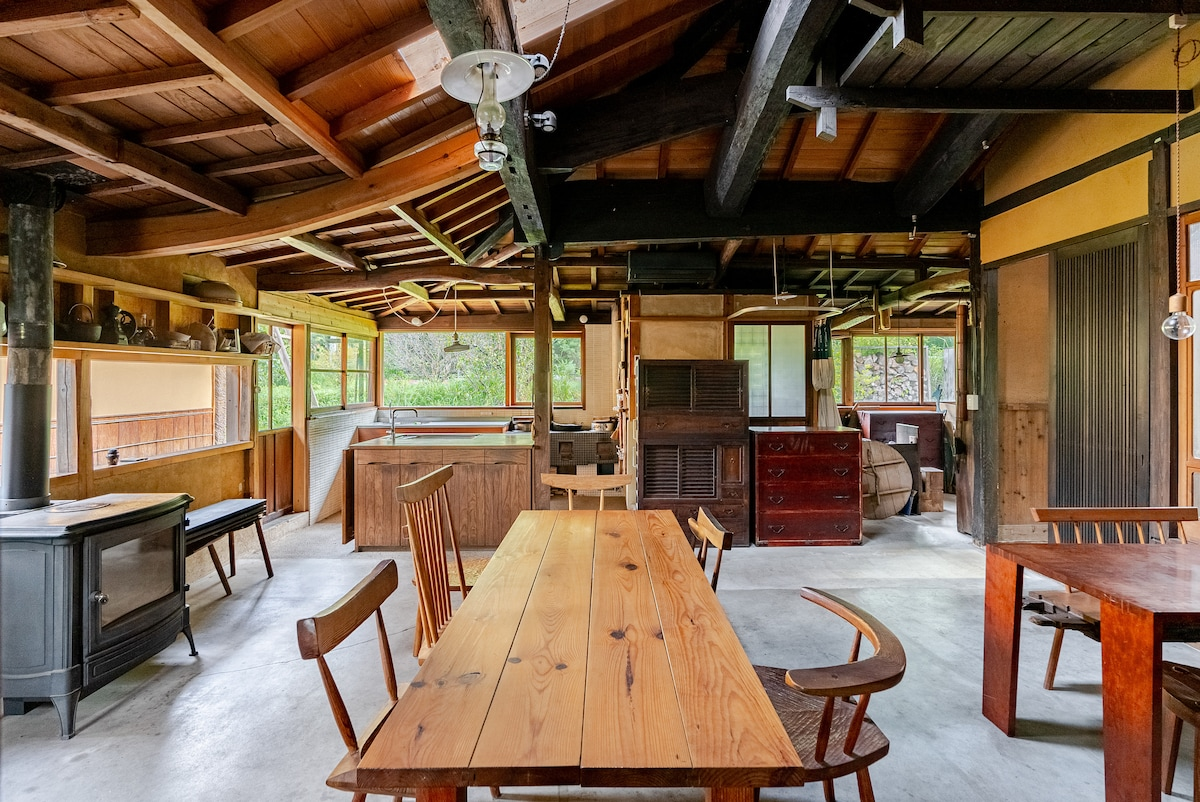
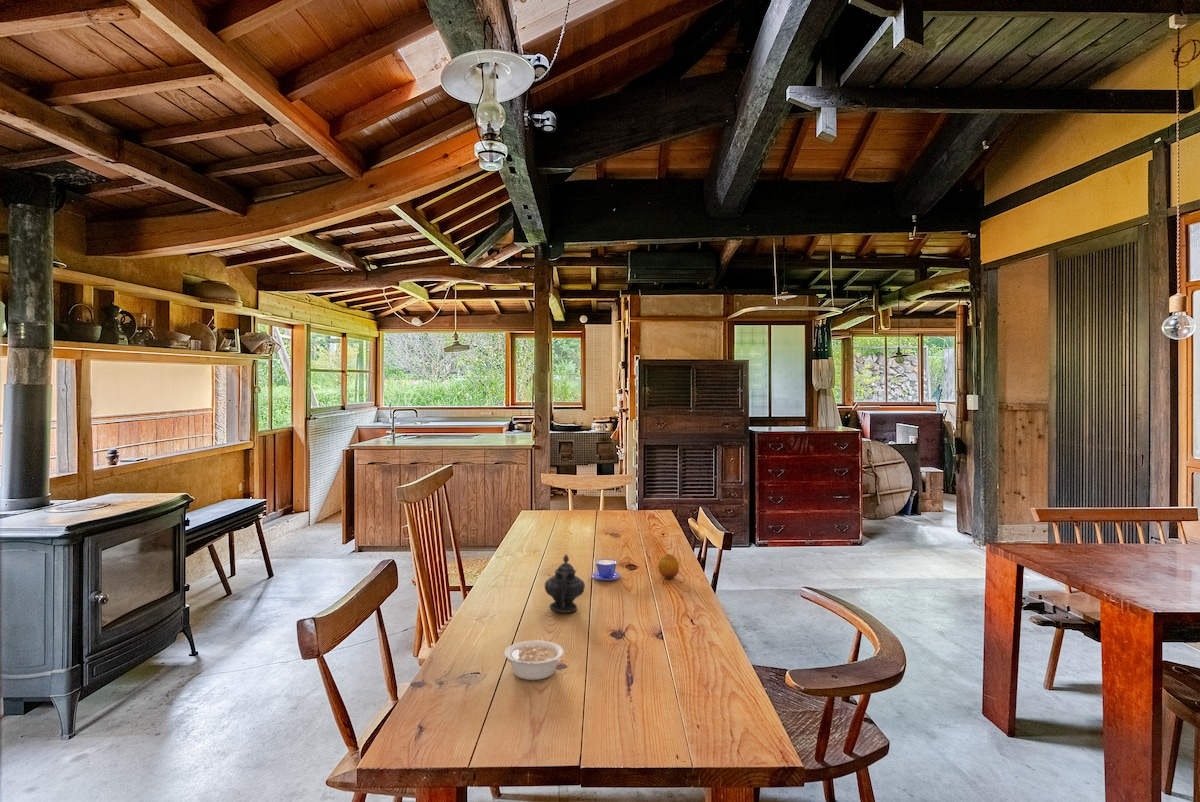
+ legume [504,640,565,681]
+ teapot [543,553,586,614]
+ teacup [591,558,621,581]
+ fruit [657,553,680,580]
